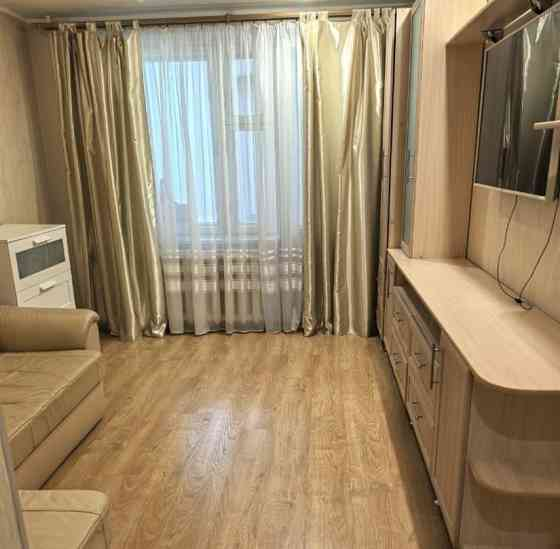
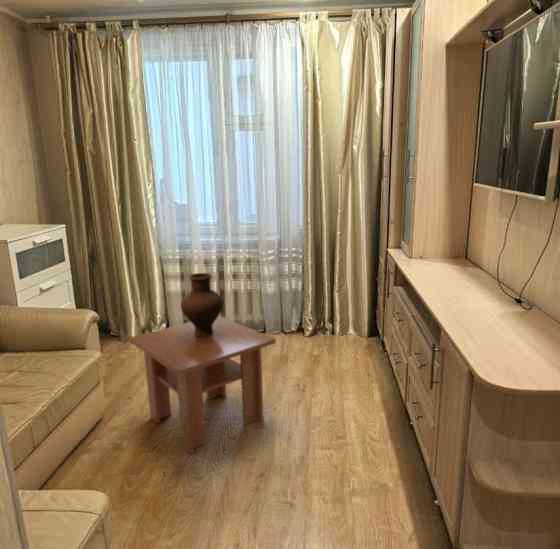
+ vase [180,272,224,336]
+ coffee table [128,315,277,455]
